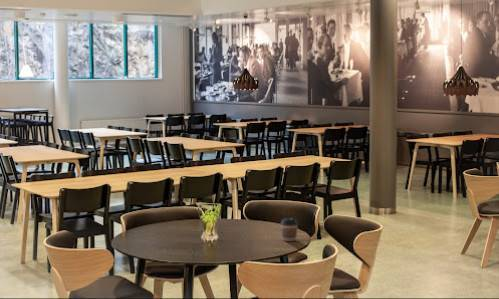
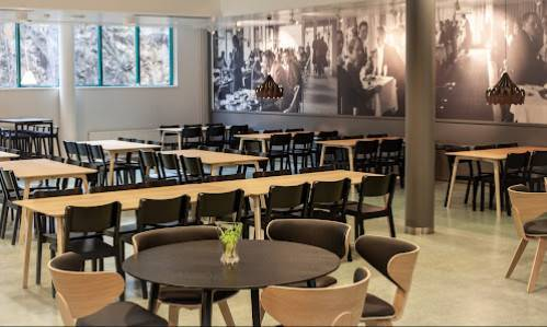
- coffee cup [280,216,299,242]
